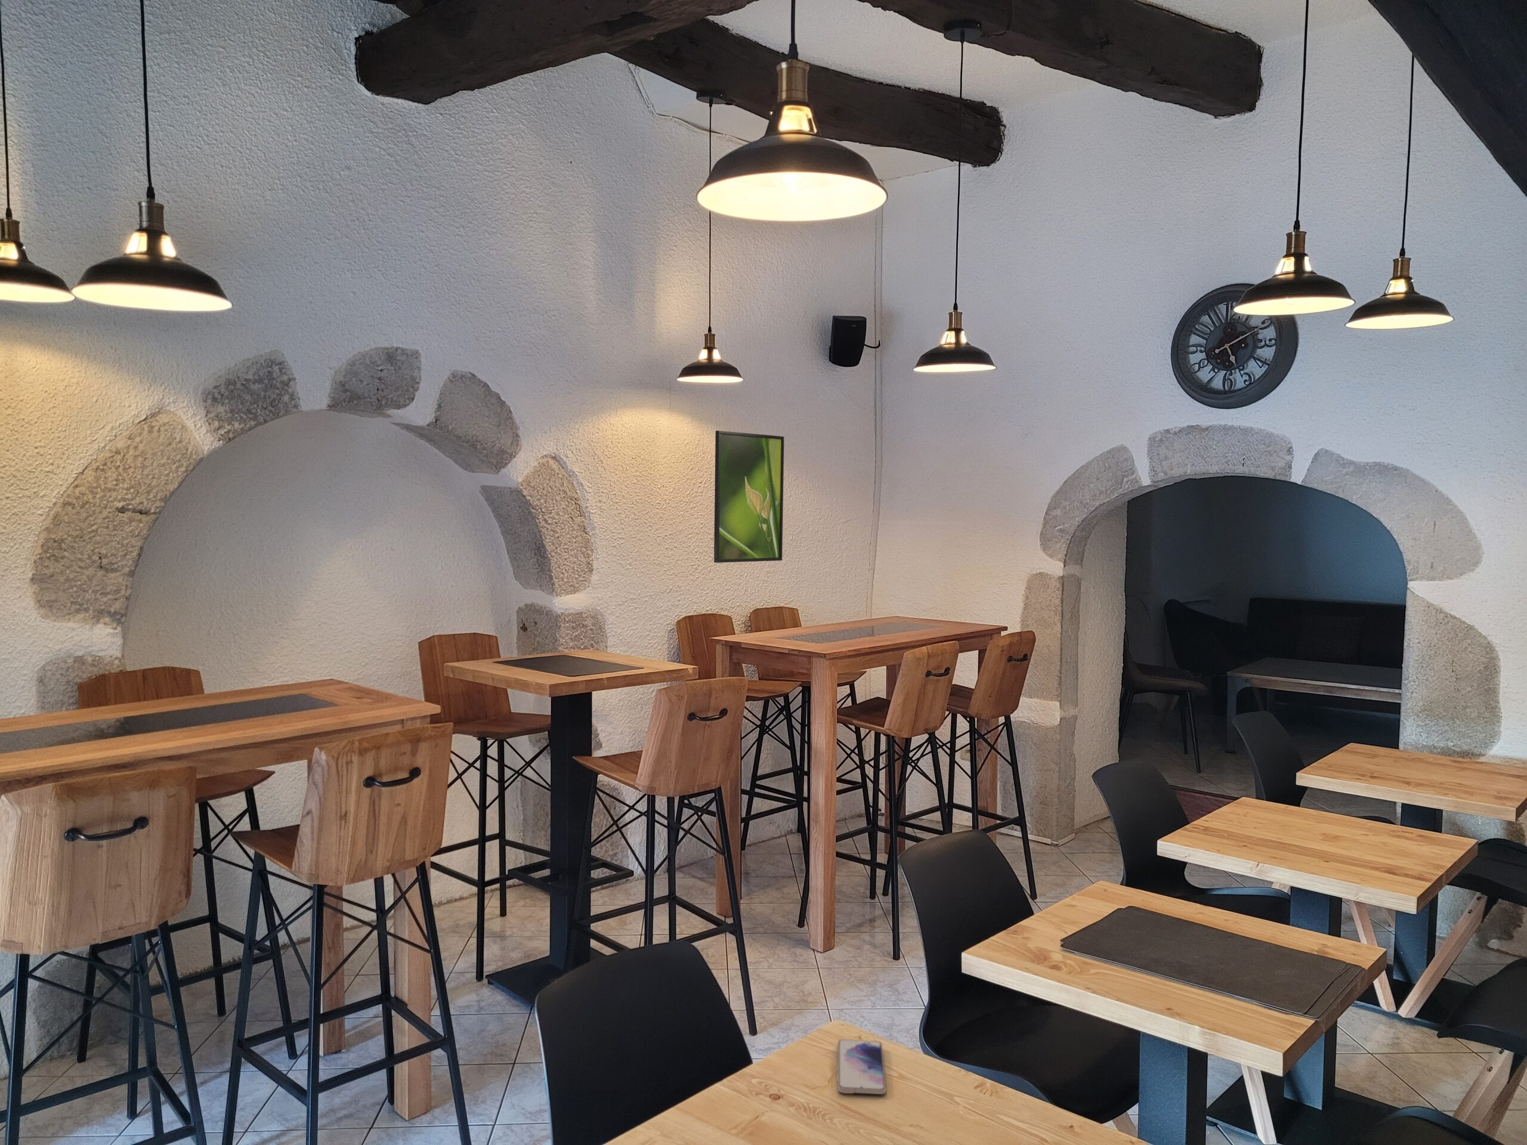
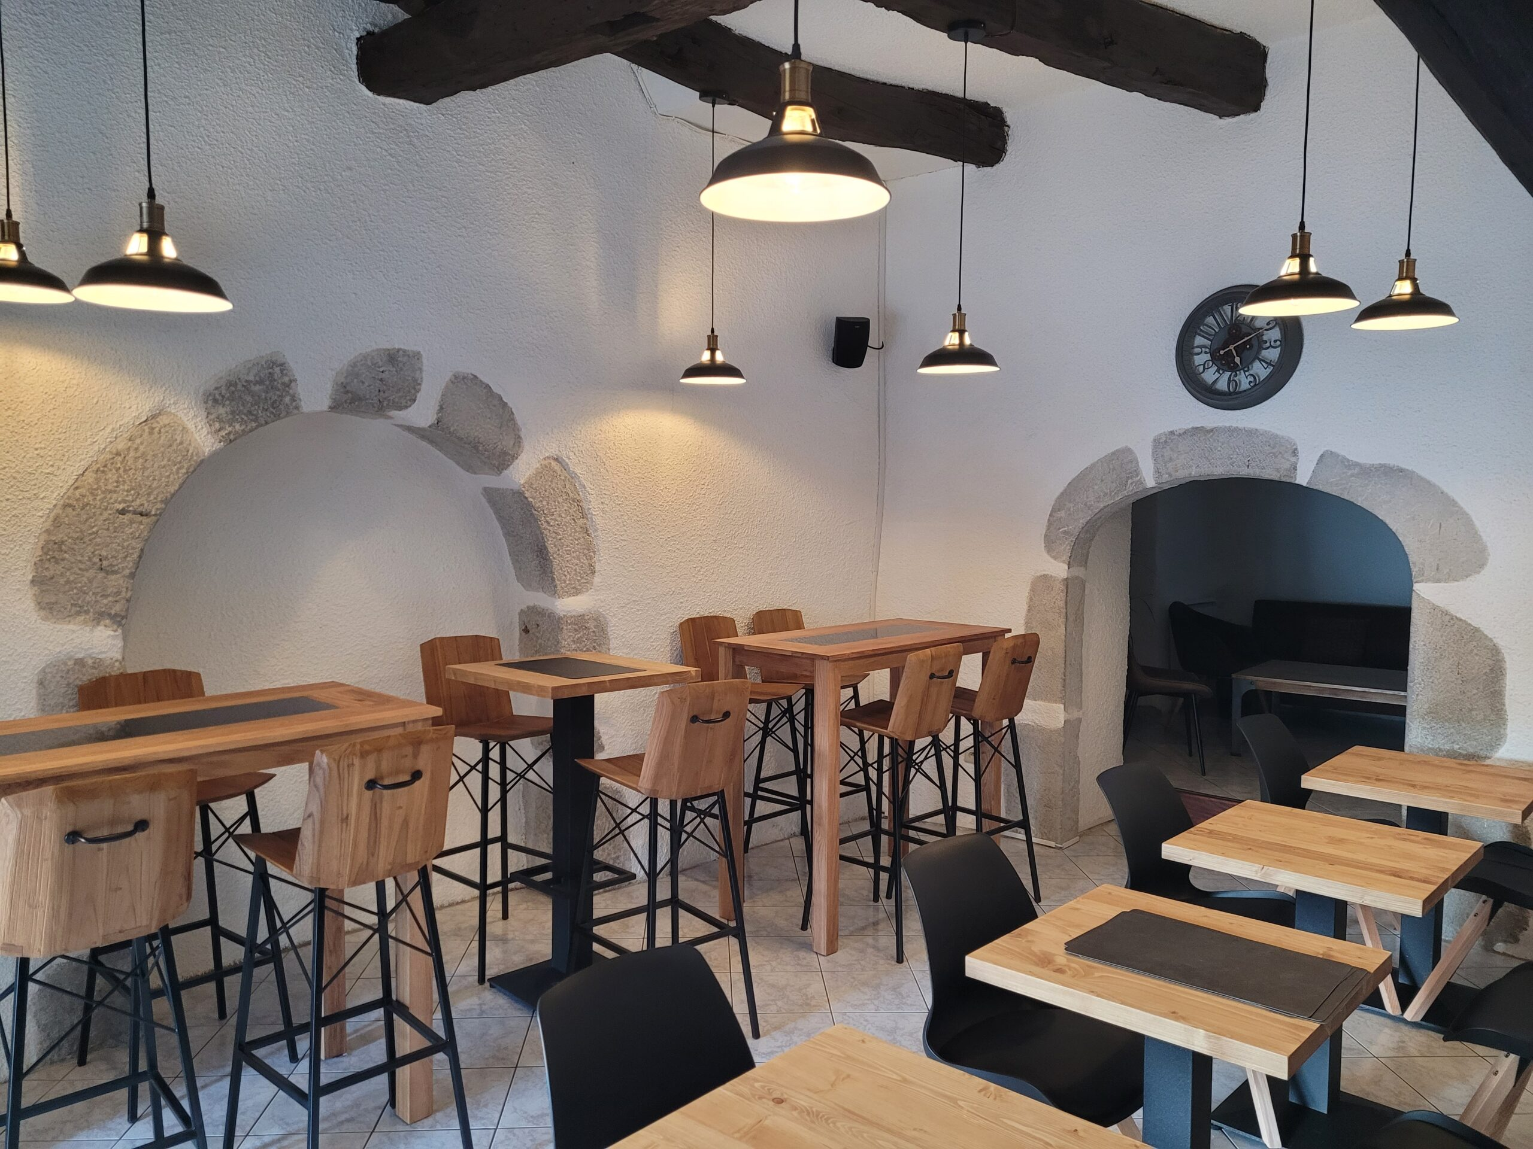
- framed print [713,429,785,564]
- smartphone [837,1039,886,1094]
